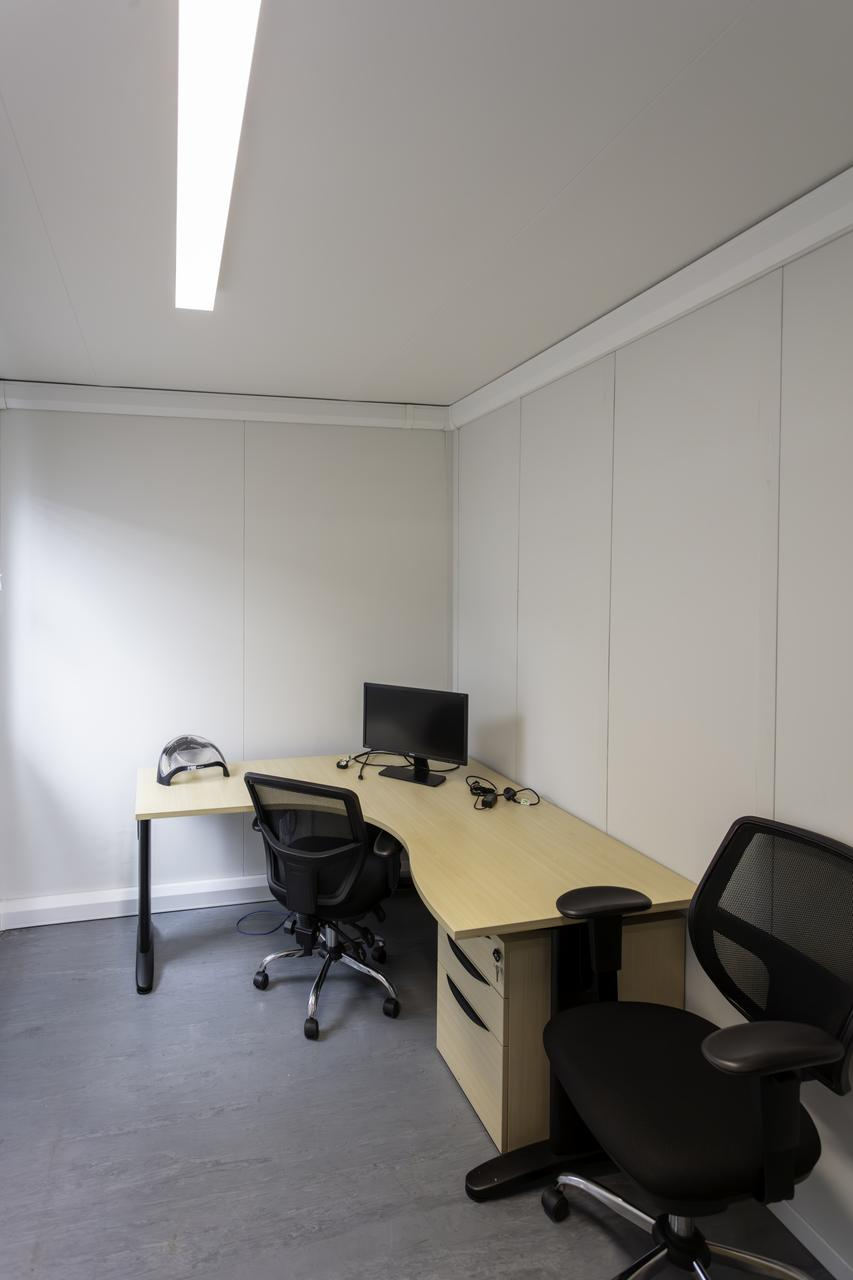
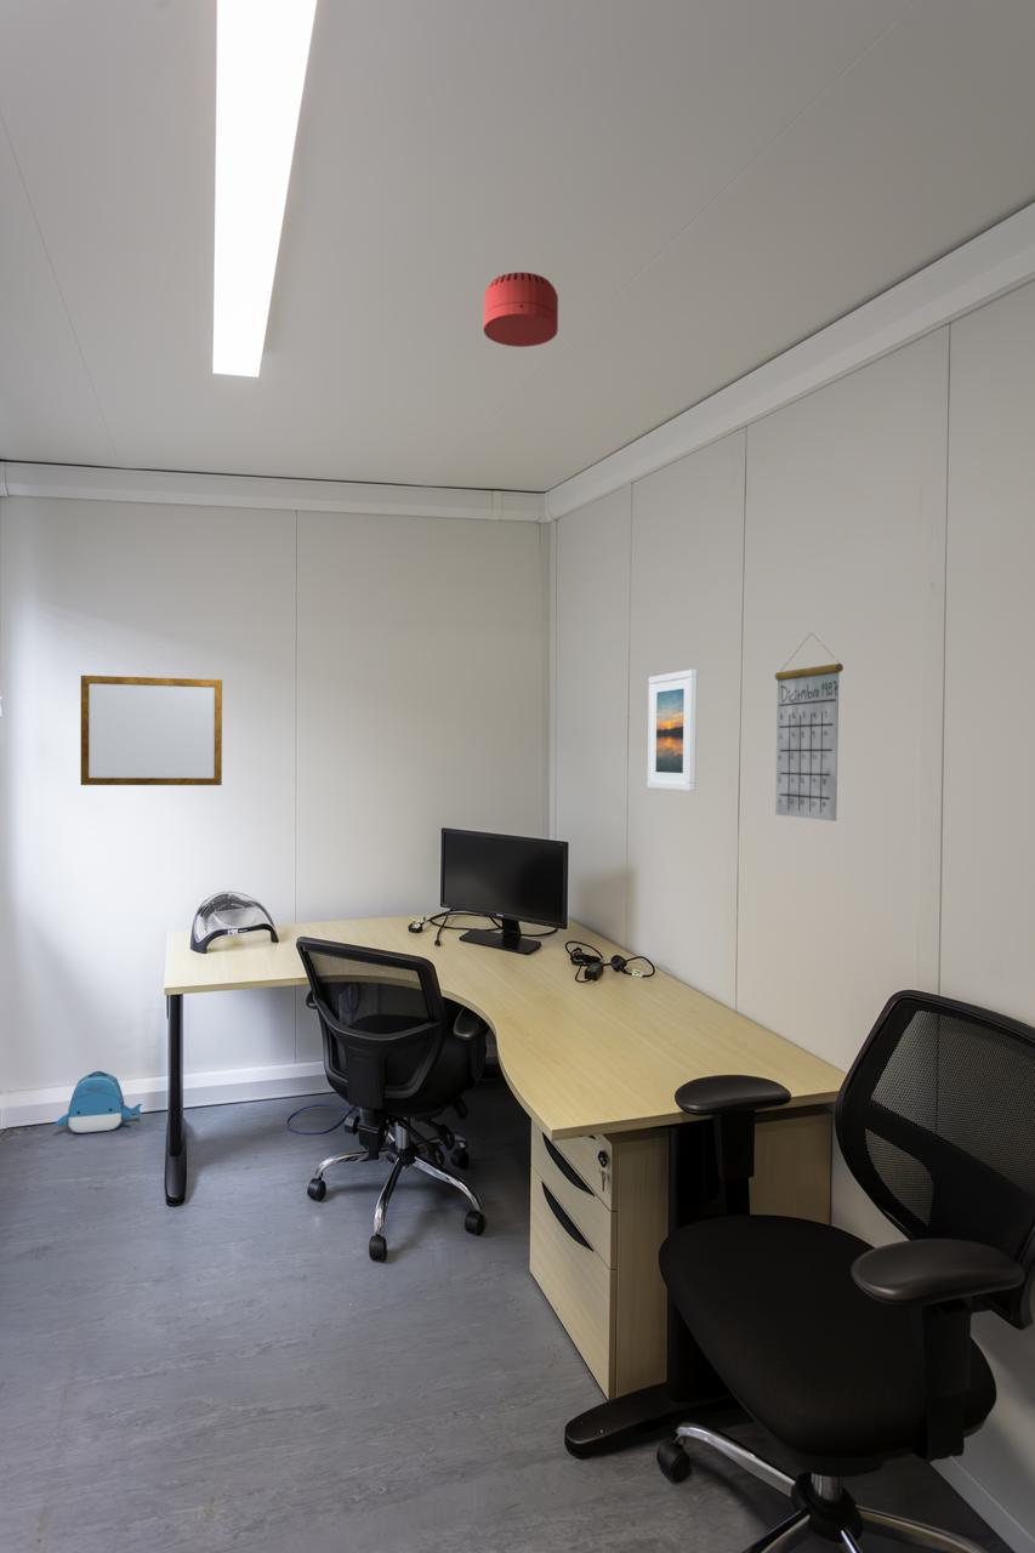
+ smoke detector [483,271,559,348]
+ backpack [55,1070,143,1134]
+ writing board [80,675,223,786]
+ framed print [647,669,698,792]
+ calendar [773,632,845,823]
